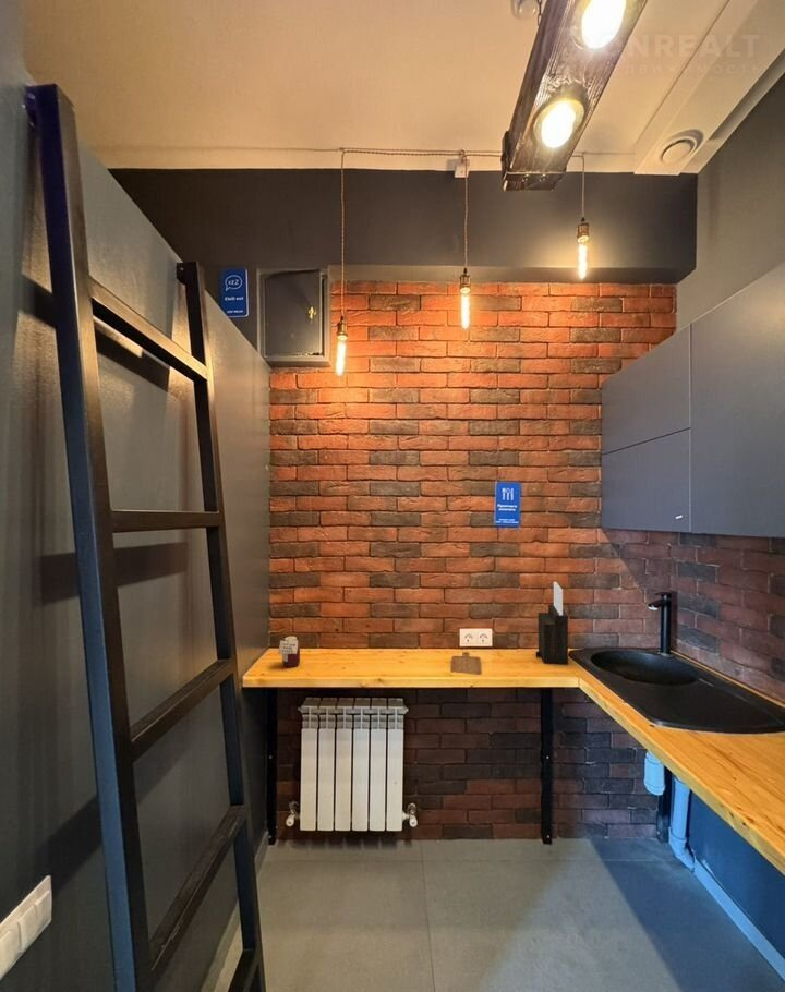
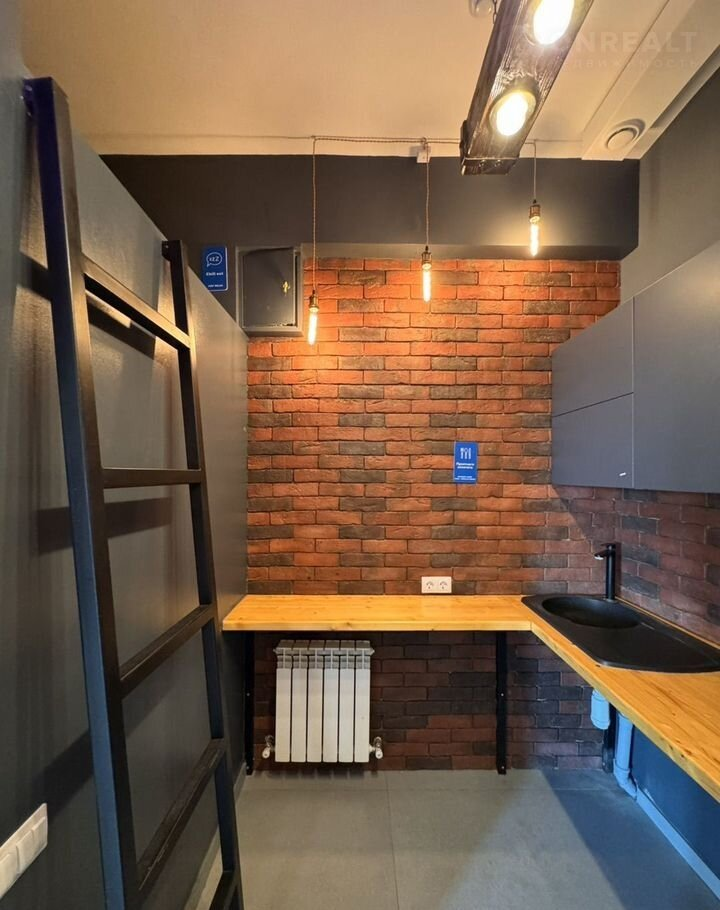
- chopping board [449,651,483,676]
- knife block [535,581,569,666]
- jar [277,636,301,668]
